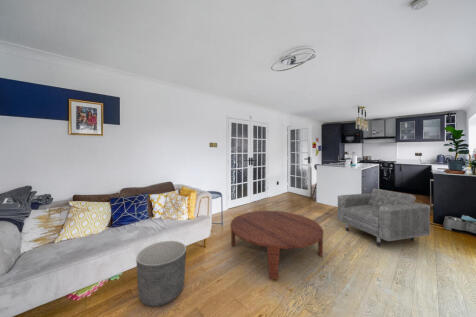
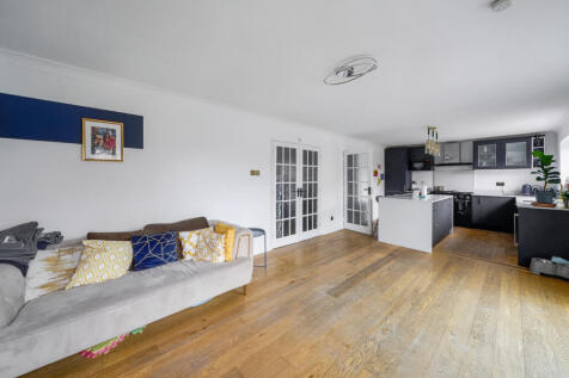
- armchair [337,188,431,247]
- planter [135,240,187,307]
- coffee table [230,210,324,281]
